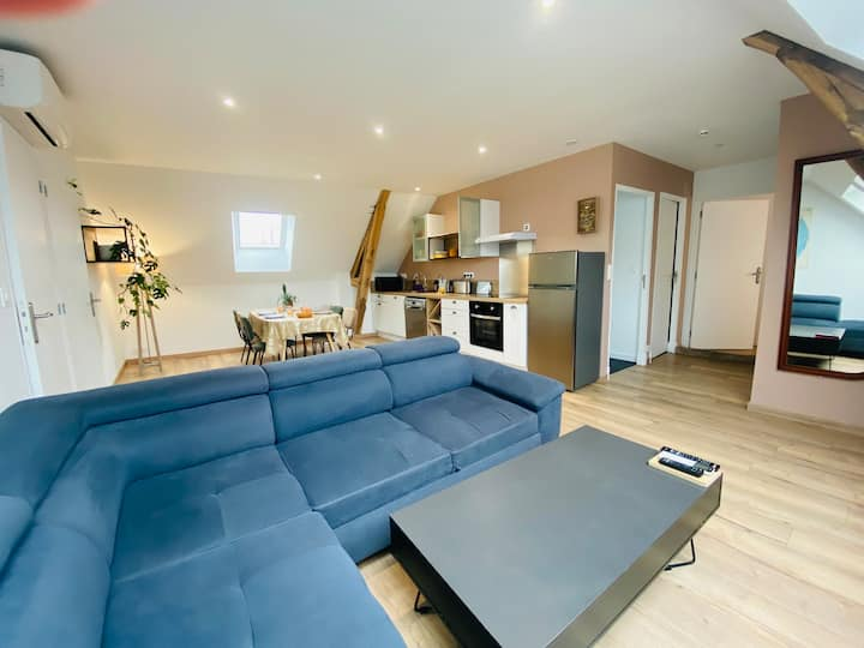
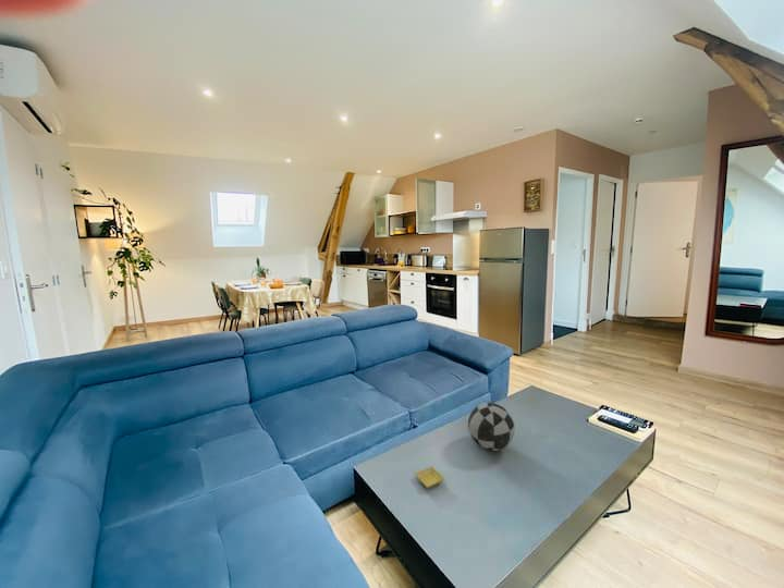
+ saucer [414,466,445,489]
+ decorative ball [467,402,516,452]
